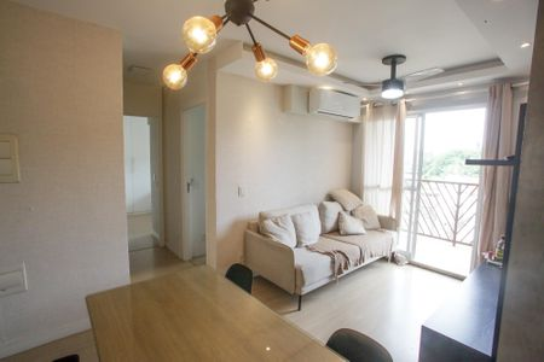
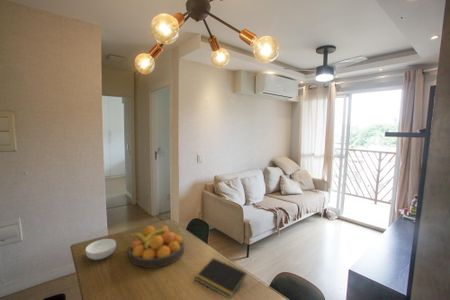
+ cereal bowl [85,238,117,261]
+ notepad [194,257,248,300]
+ fruit bowl [128,224,185,269]
